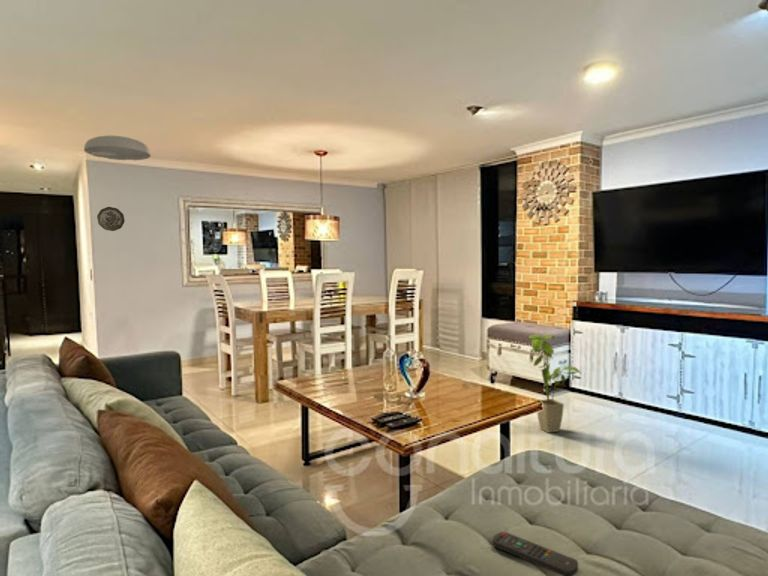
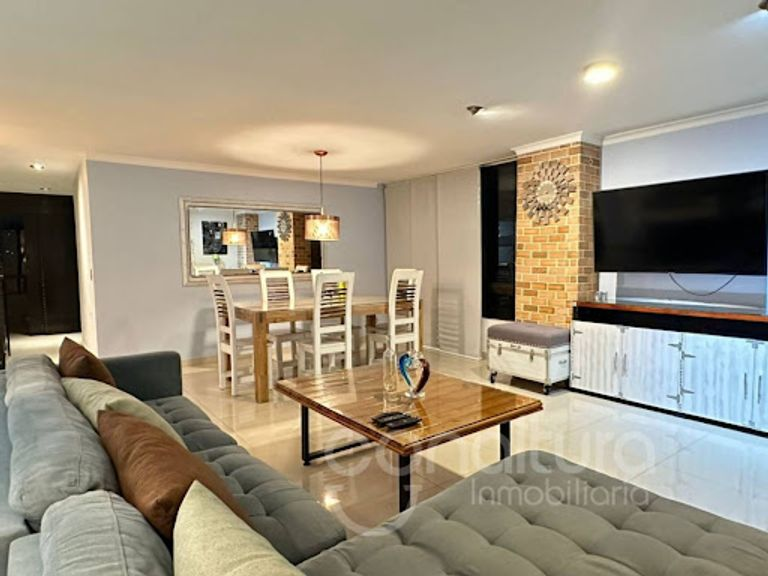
- remote control [492,531,579,576]
- ceiling light [83,135,152,161]
- decorative plate [96,206,126,232]
- house plant [527,333,581,434]
